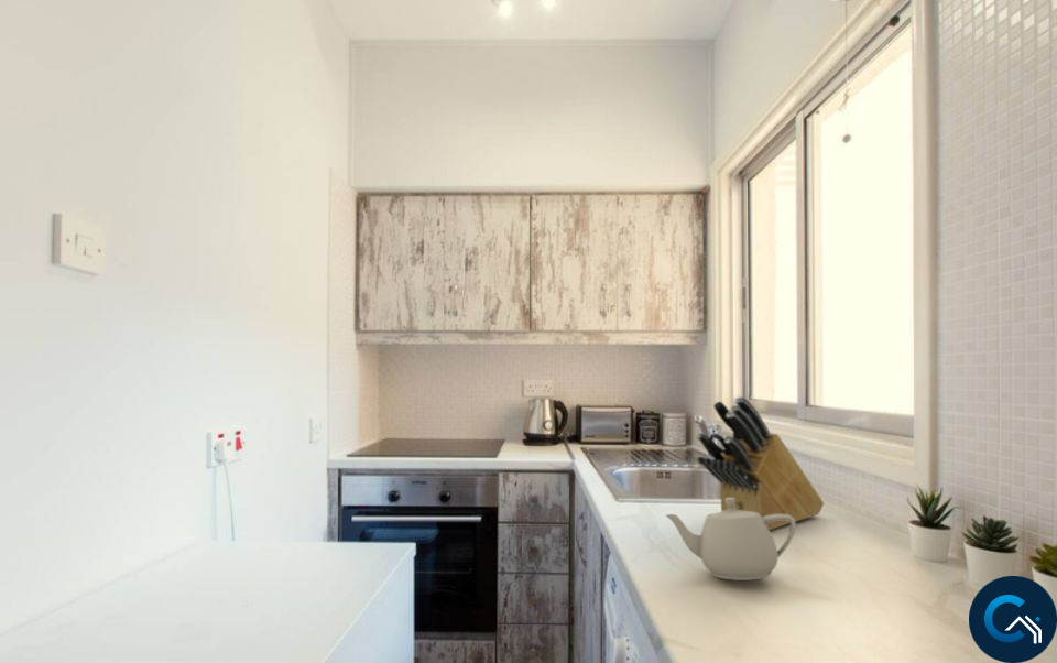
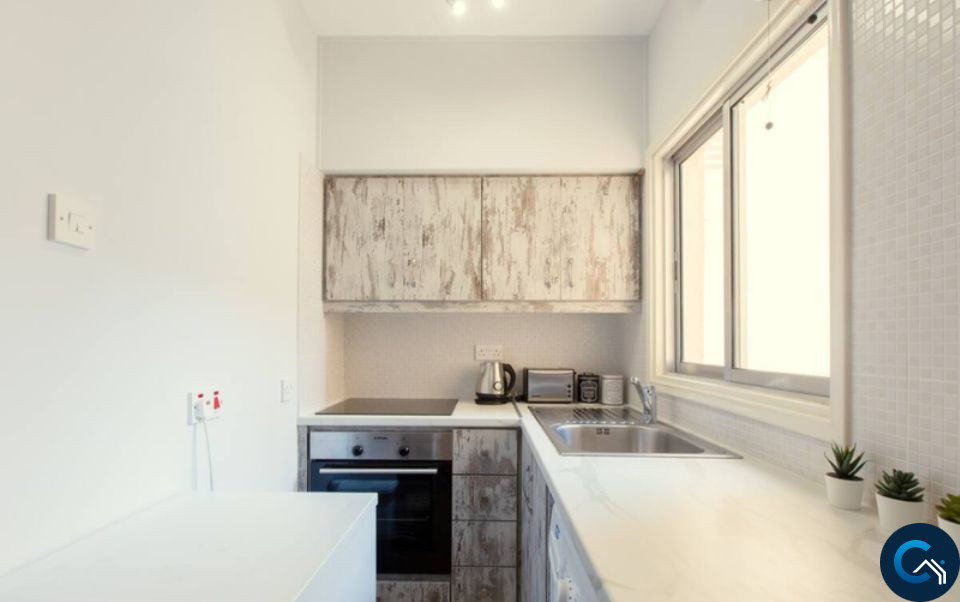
- knife block [695,395,825,531]
- teapot [664,498,797,582]
